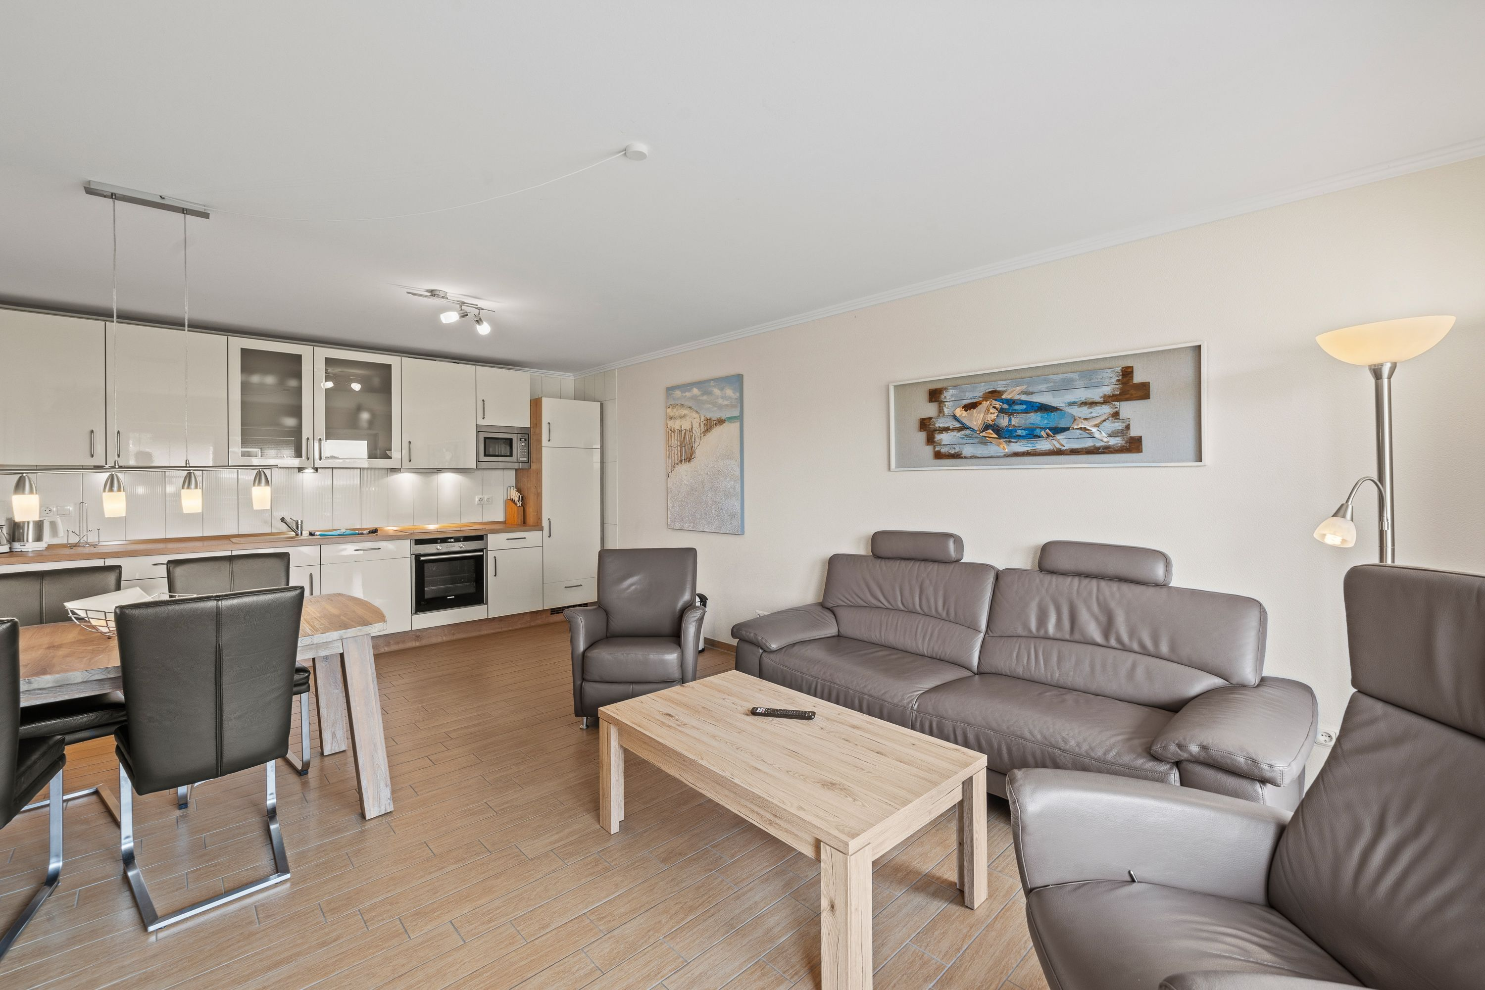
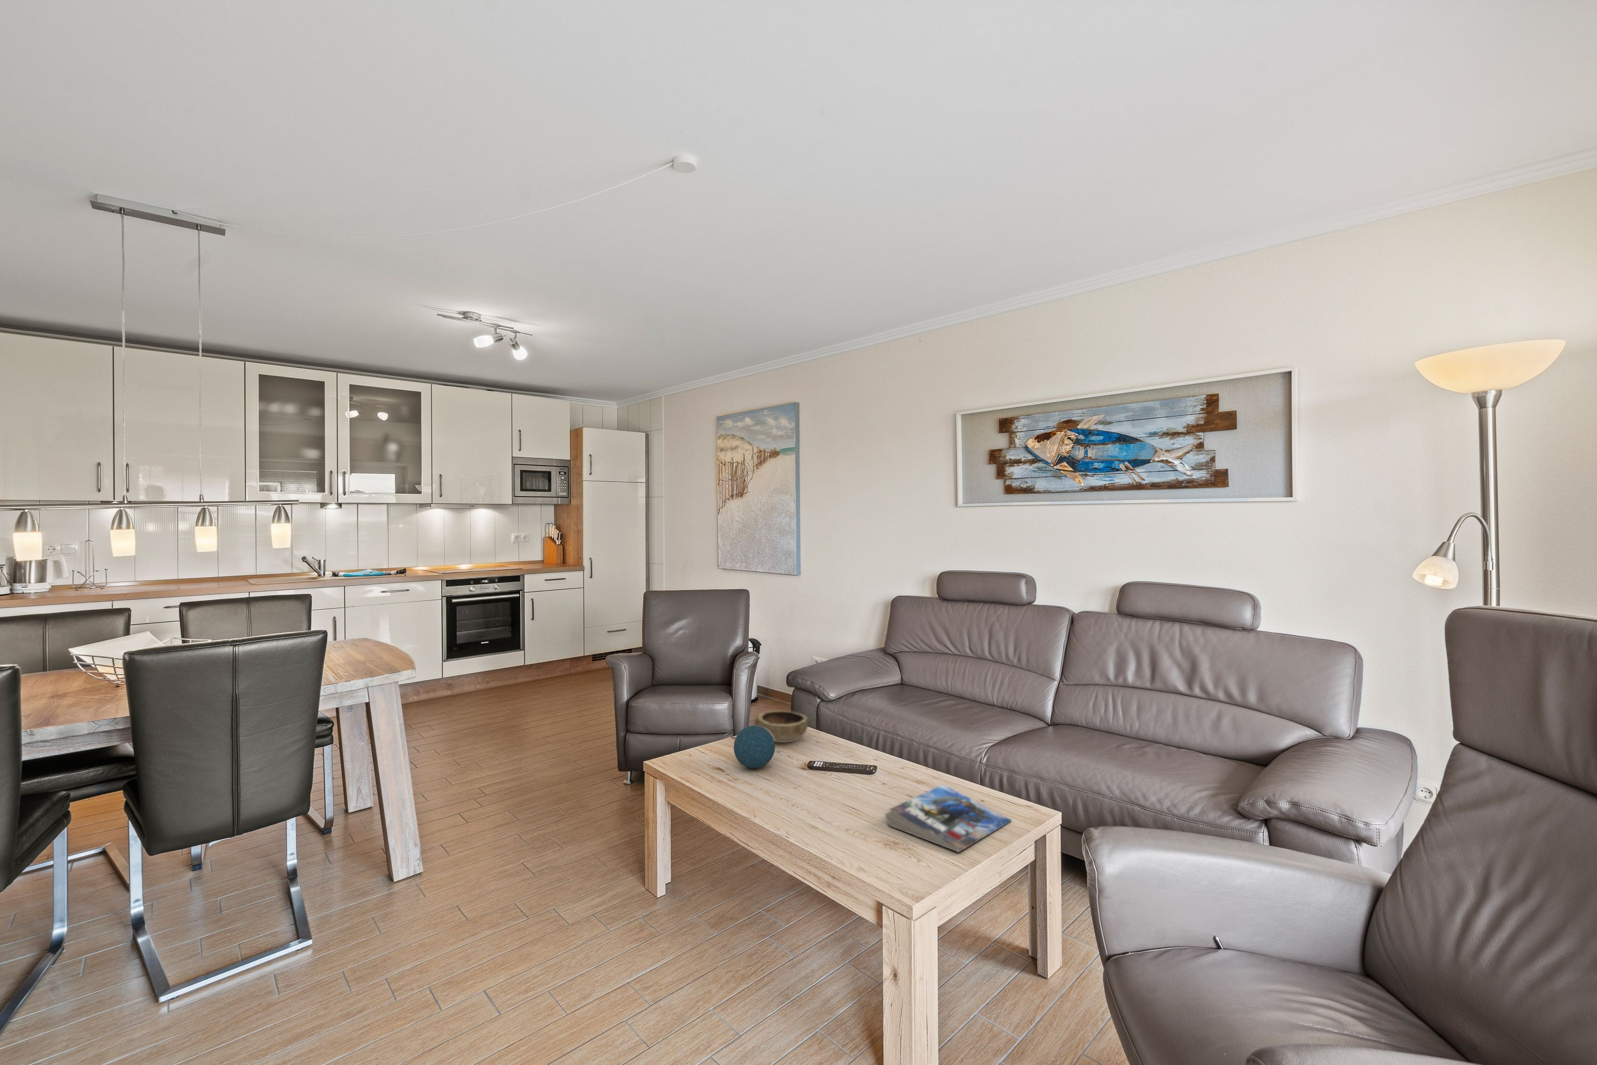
+ magazine [884,783,1012,853]
+ decorative orb [733,725,776,769]
+ bowl [753,710,812,743]
